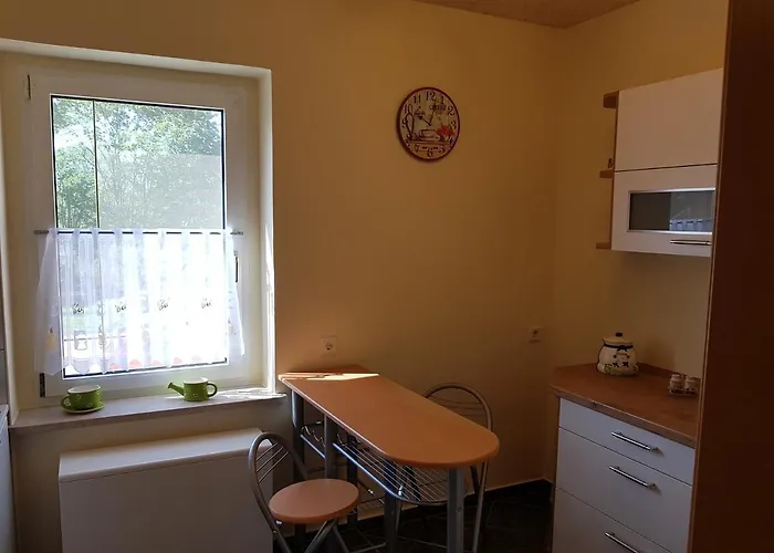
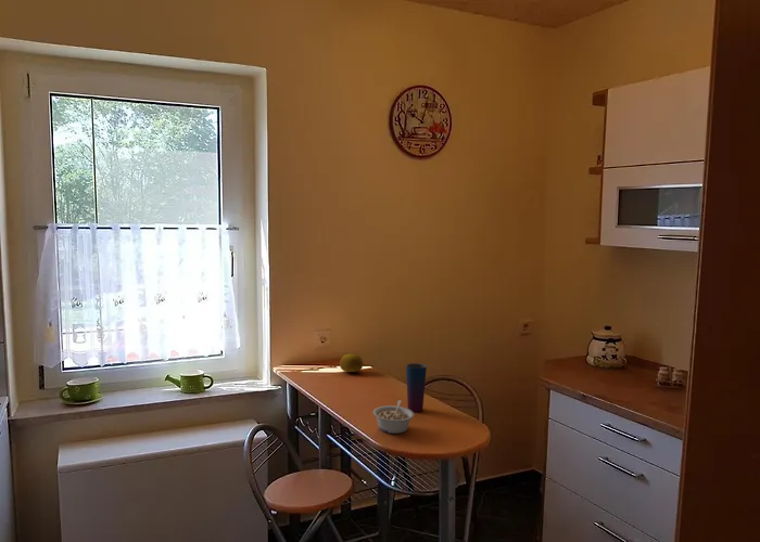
+ fruit [339,353,364,373]
+ legume [372,399,415,435]
+ cup [405,362,428,413]
